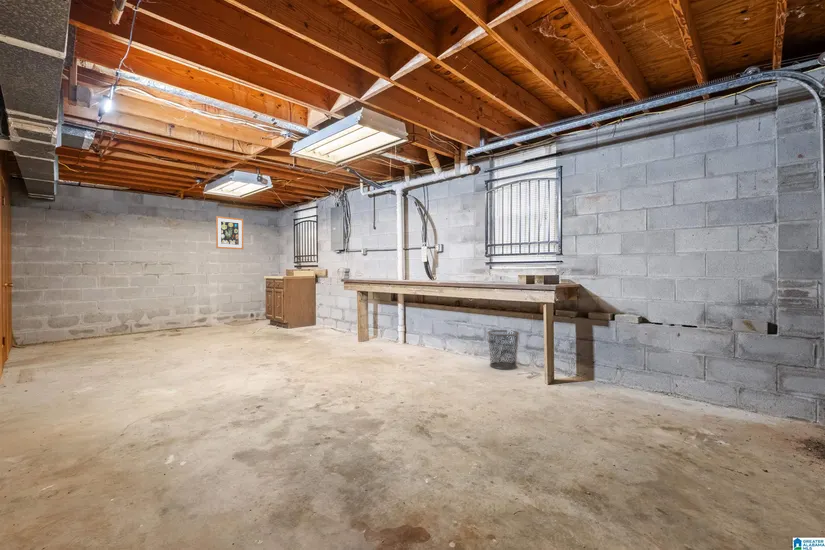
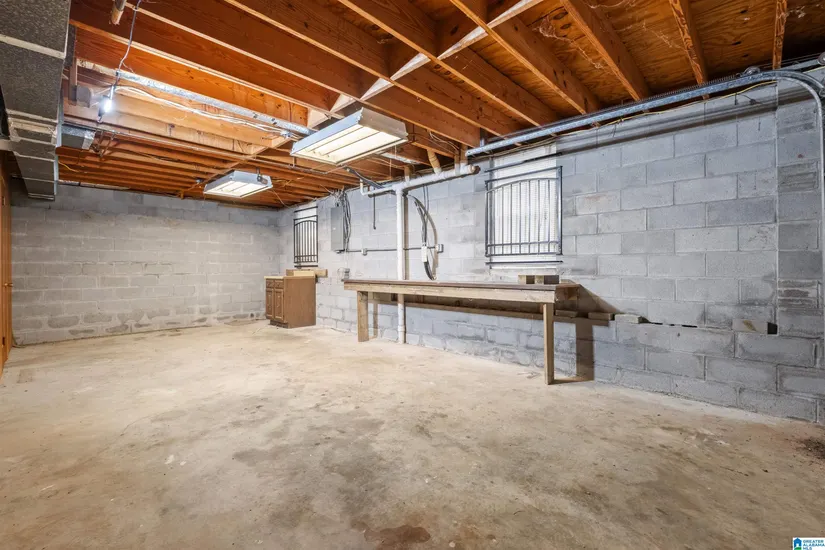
- wall art [215,215,244,250]
- waste bin [486,329,521,370]
